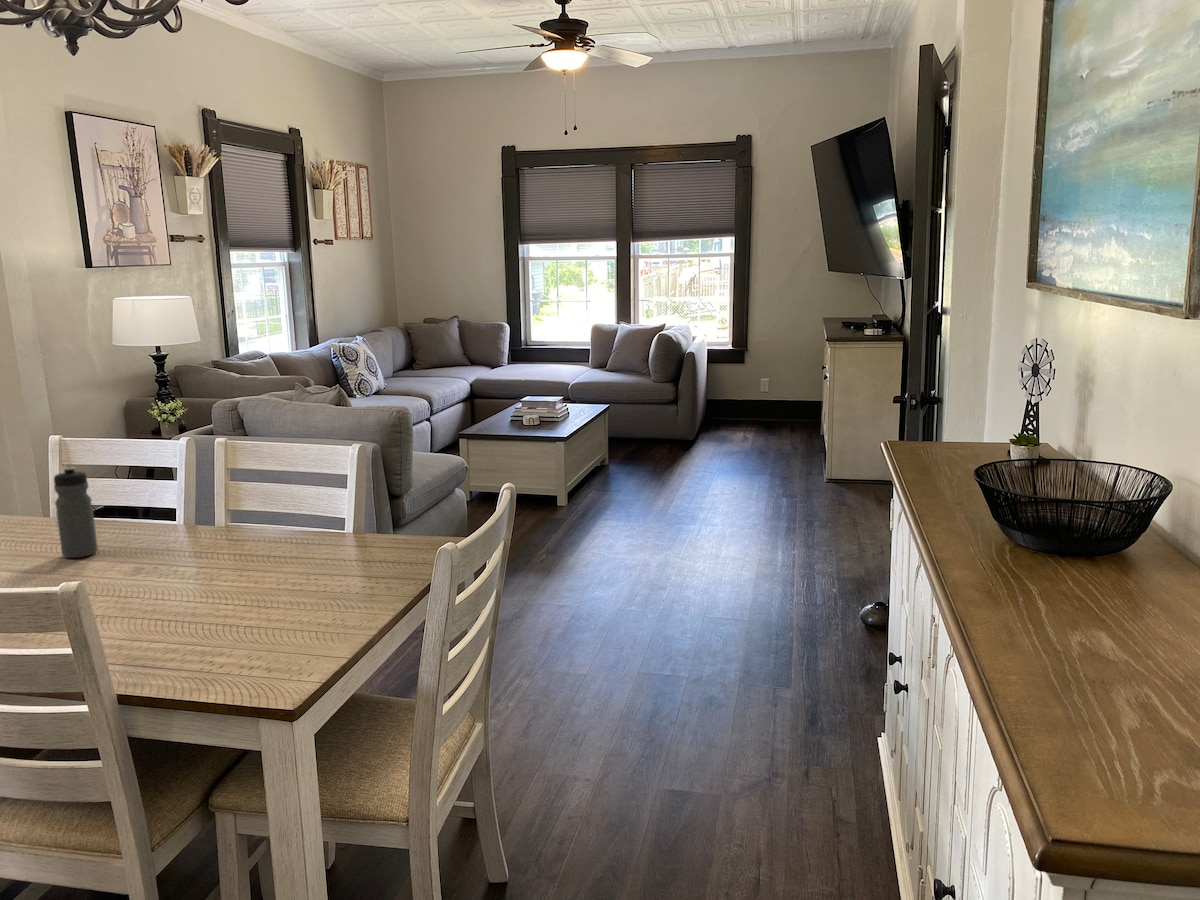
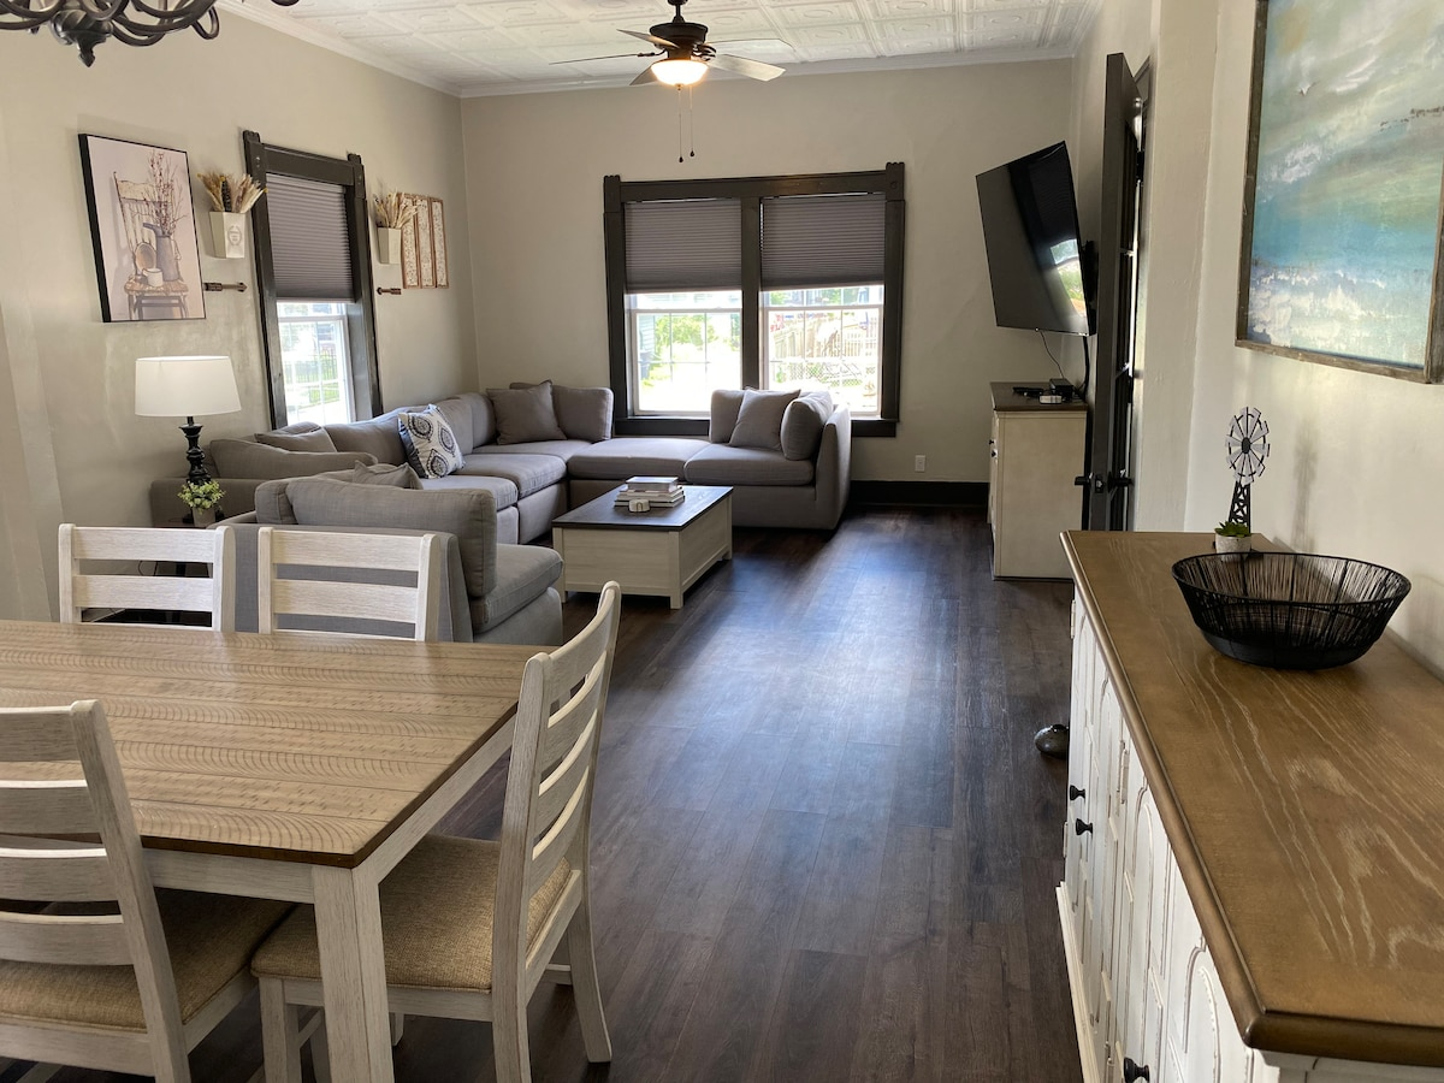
- water bottle [53,466,99,559]
